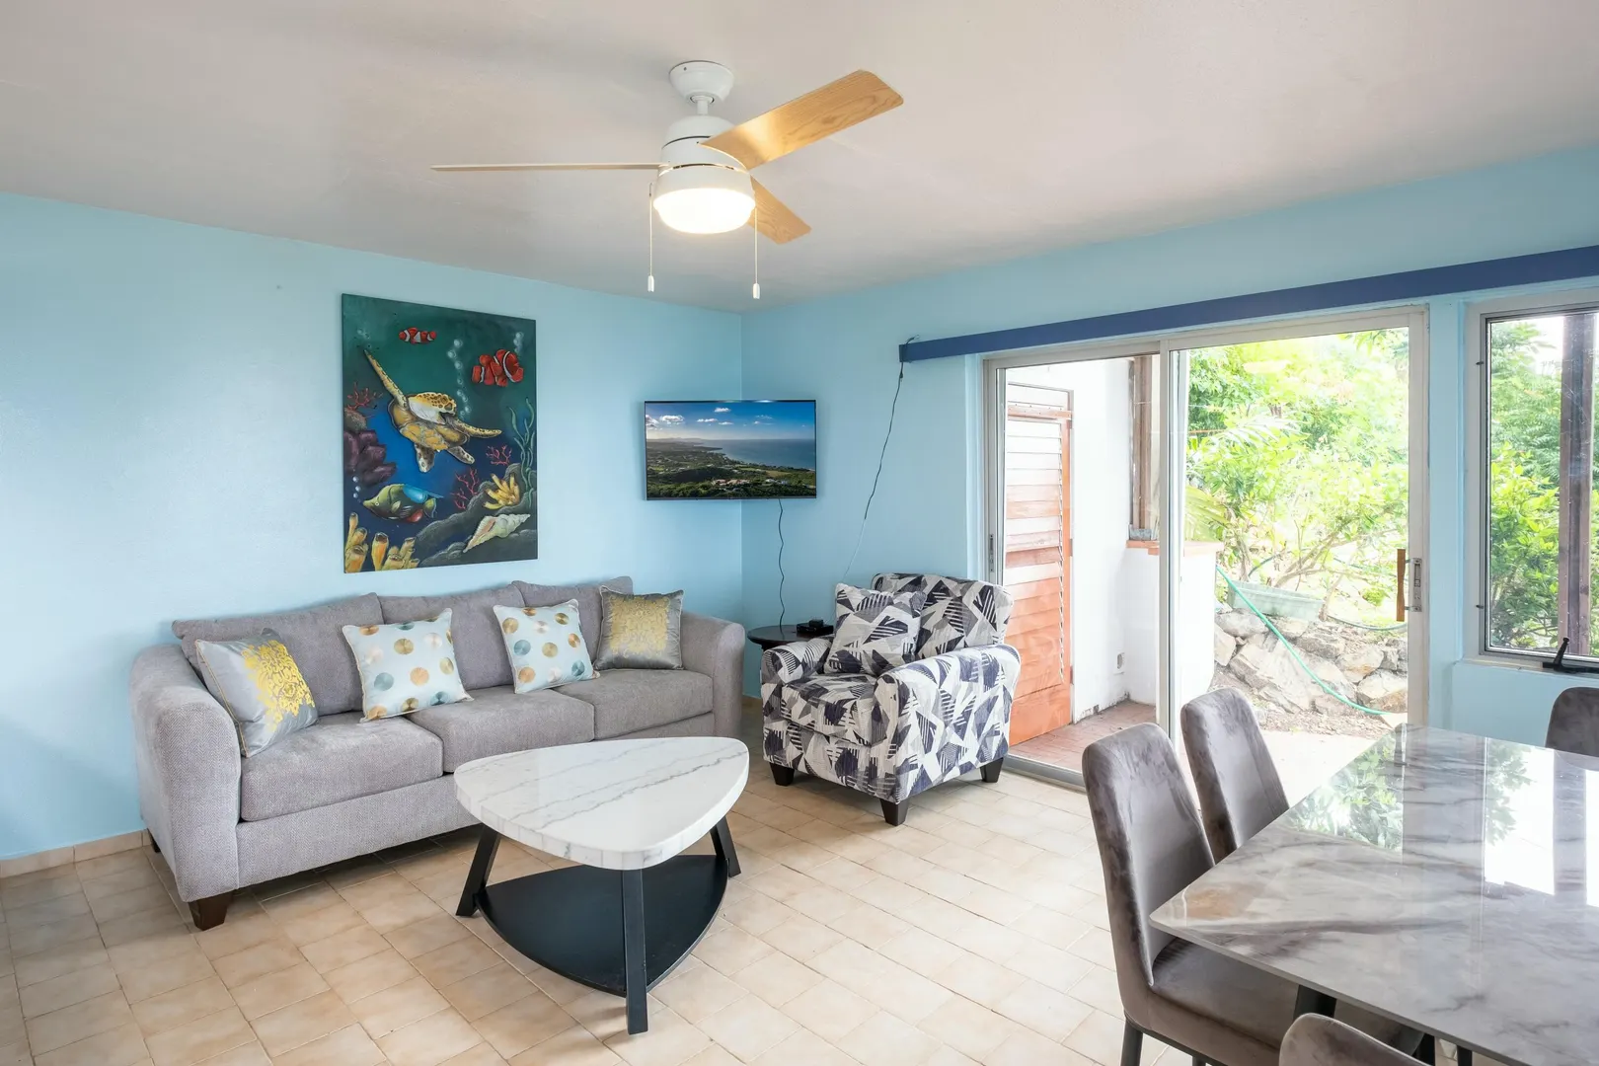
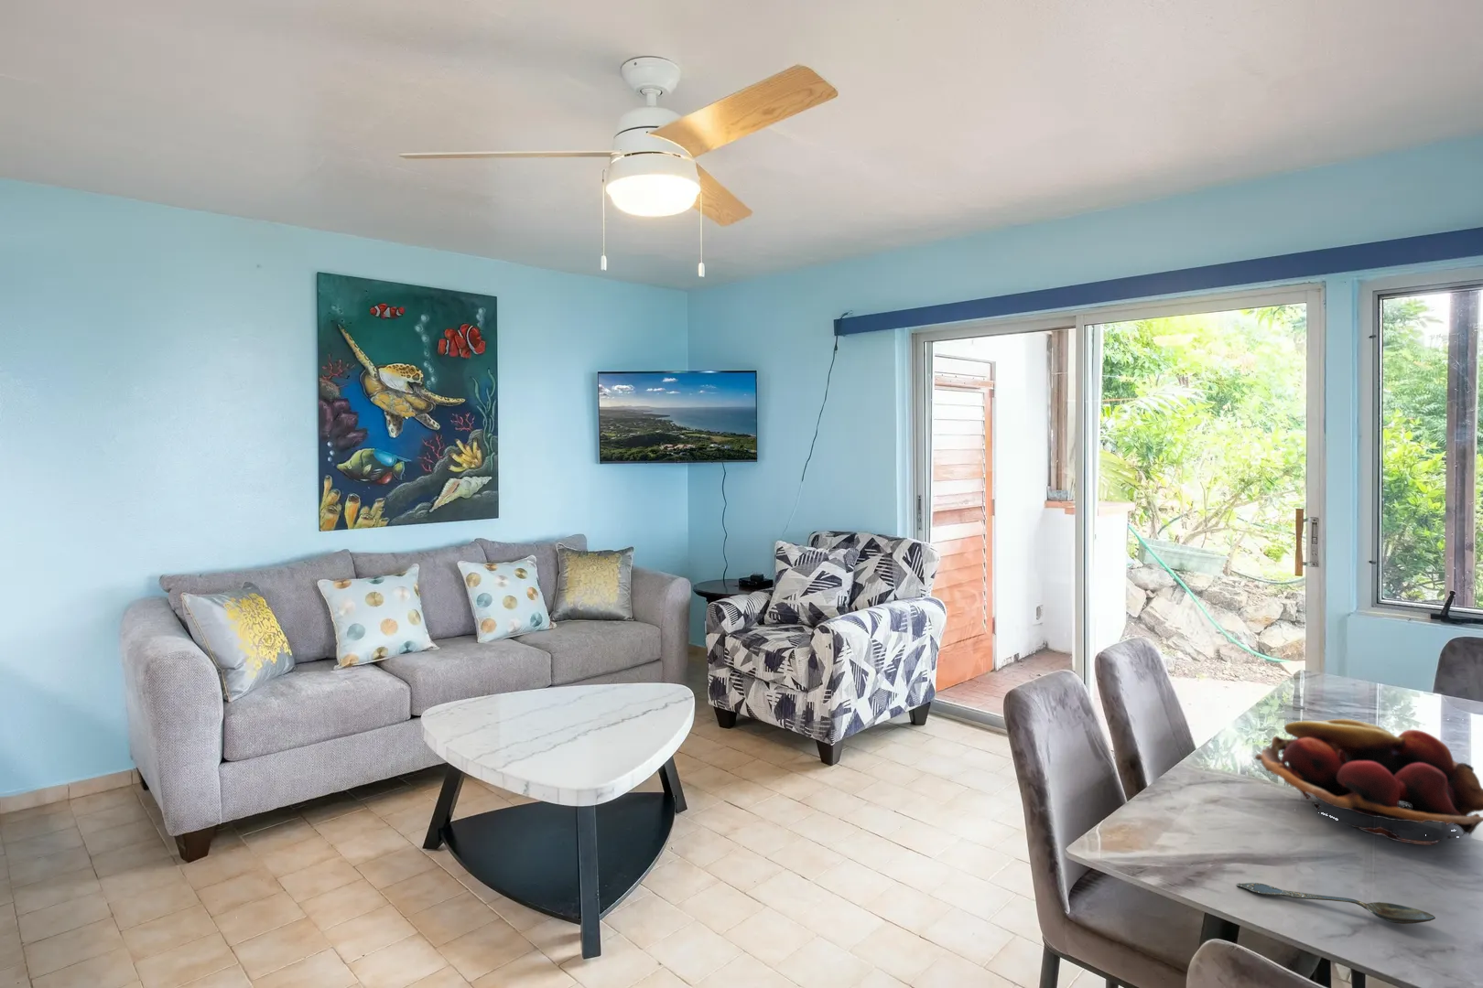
+ spoon [1236,882,1437,925]
+ fruit basket [1255,718,1483,846]
